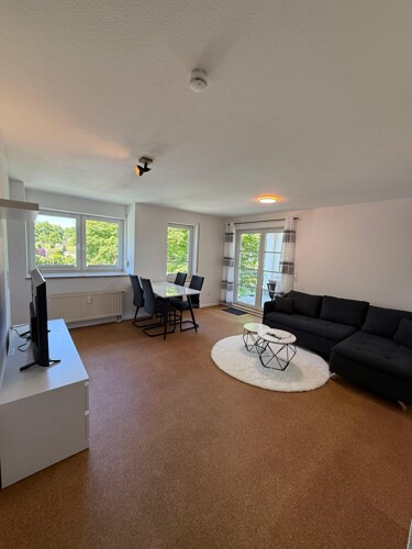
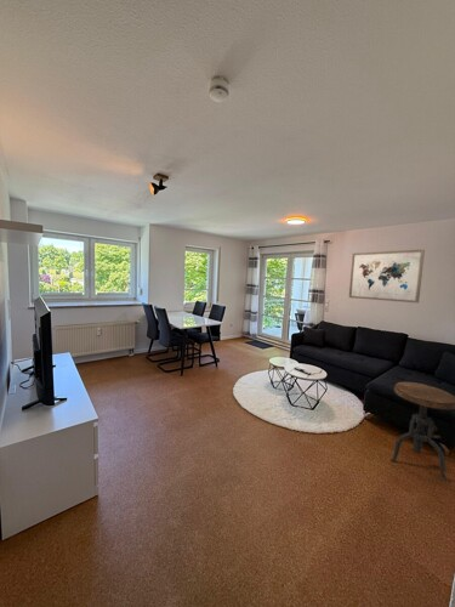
+ wall art [348,249,426,305]
+ side table [389,381,455,482]
